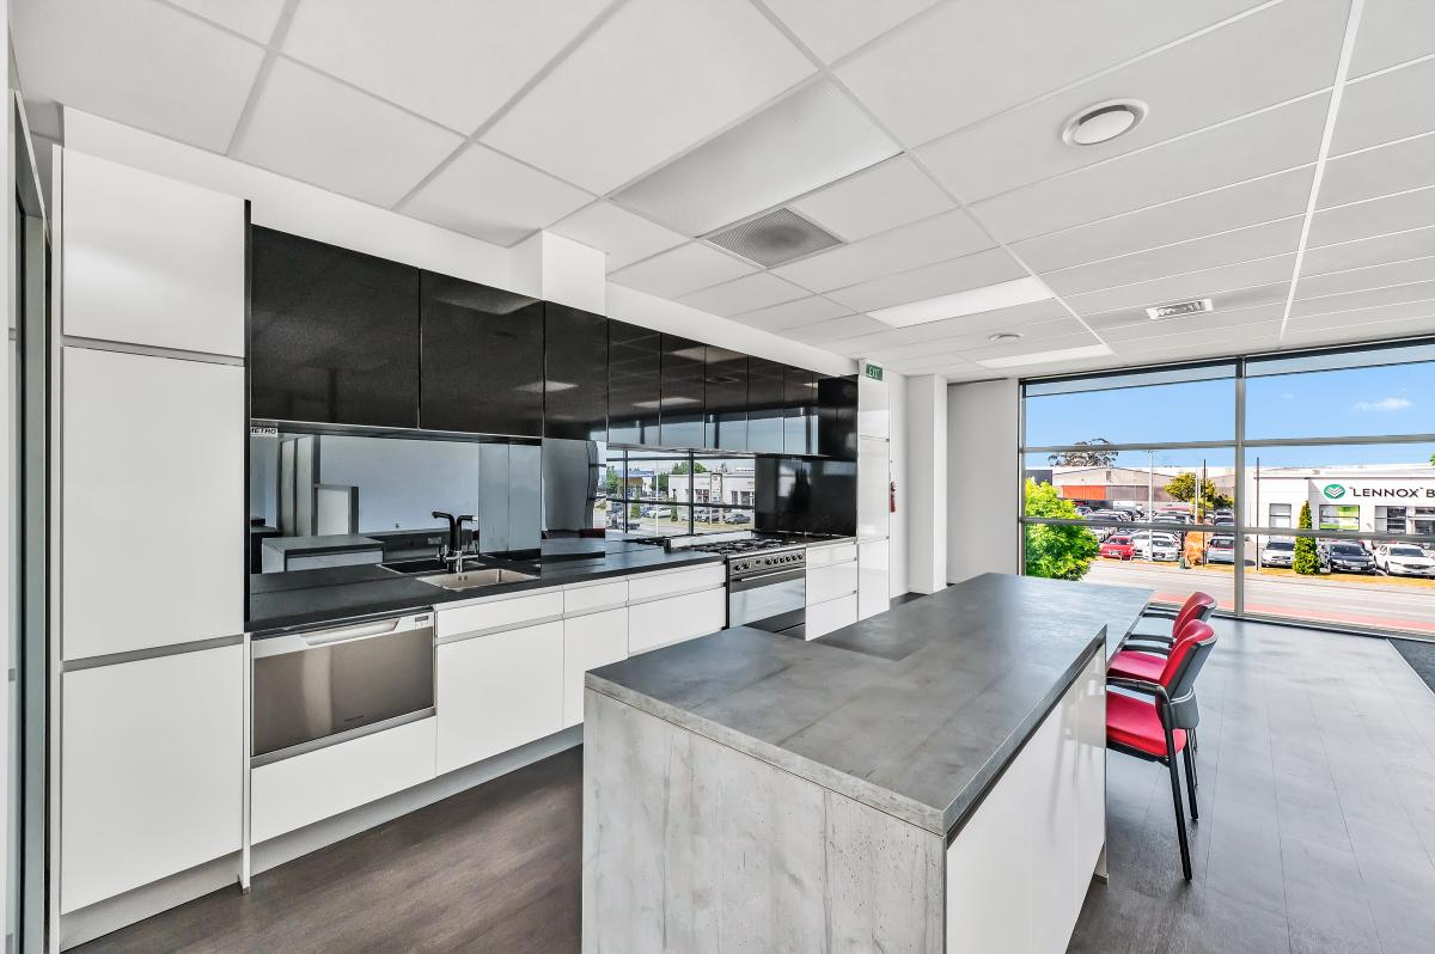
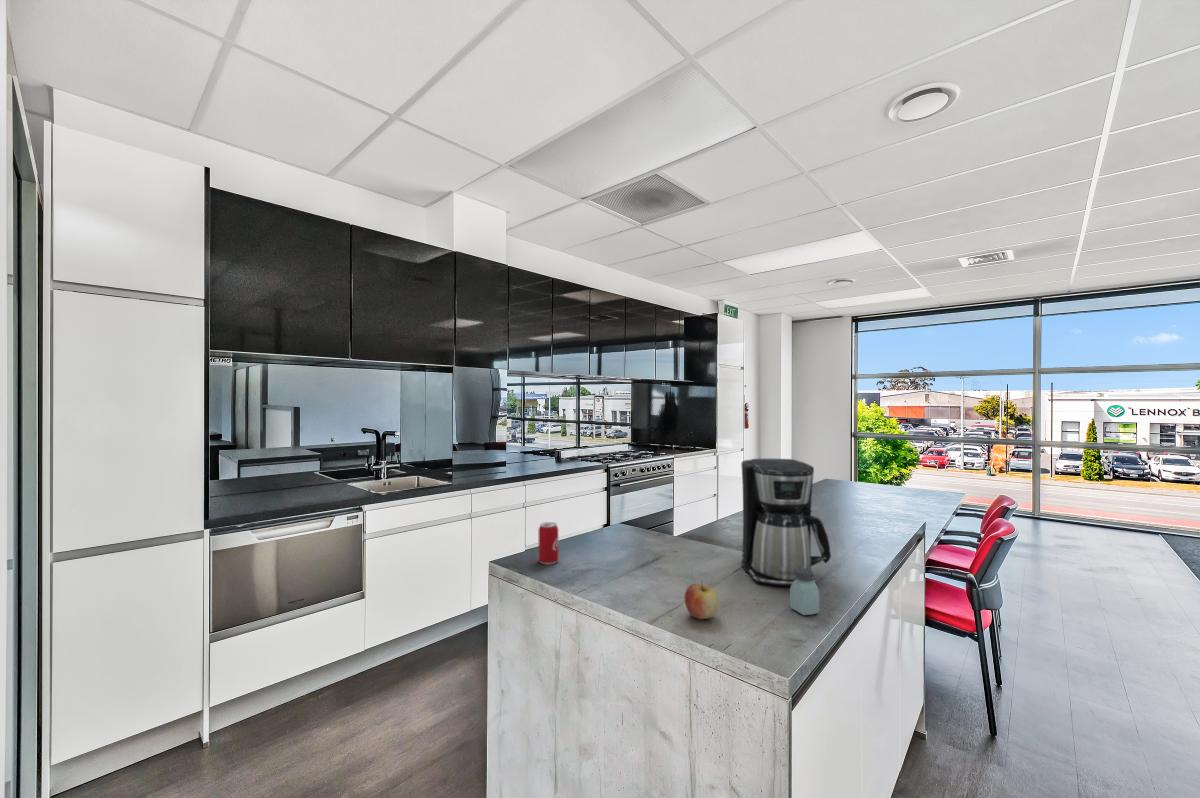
+ apple [684,580,720,620]
+ saltshaker [789,568,820,616]
+ coffee maker [740,458,832,587]
+ beverage can [538,521,559,566]
